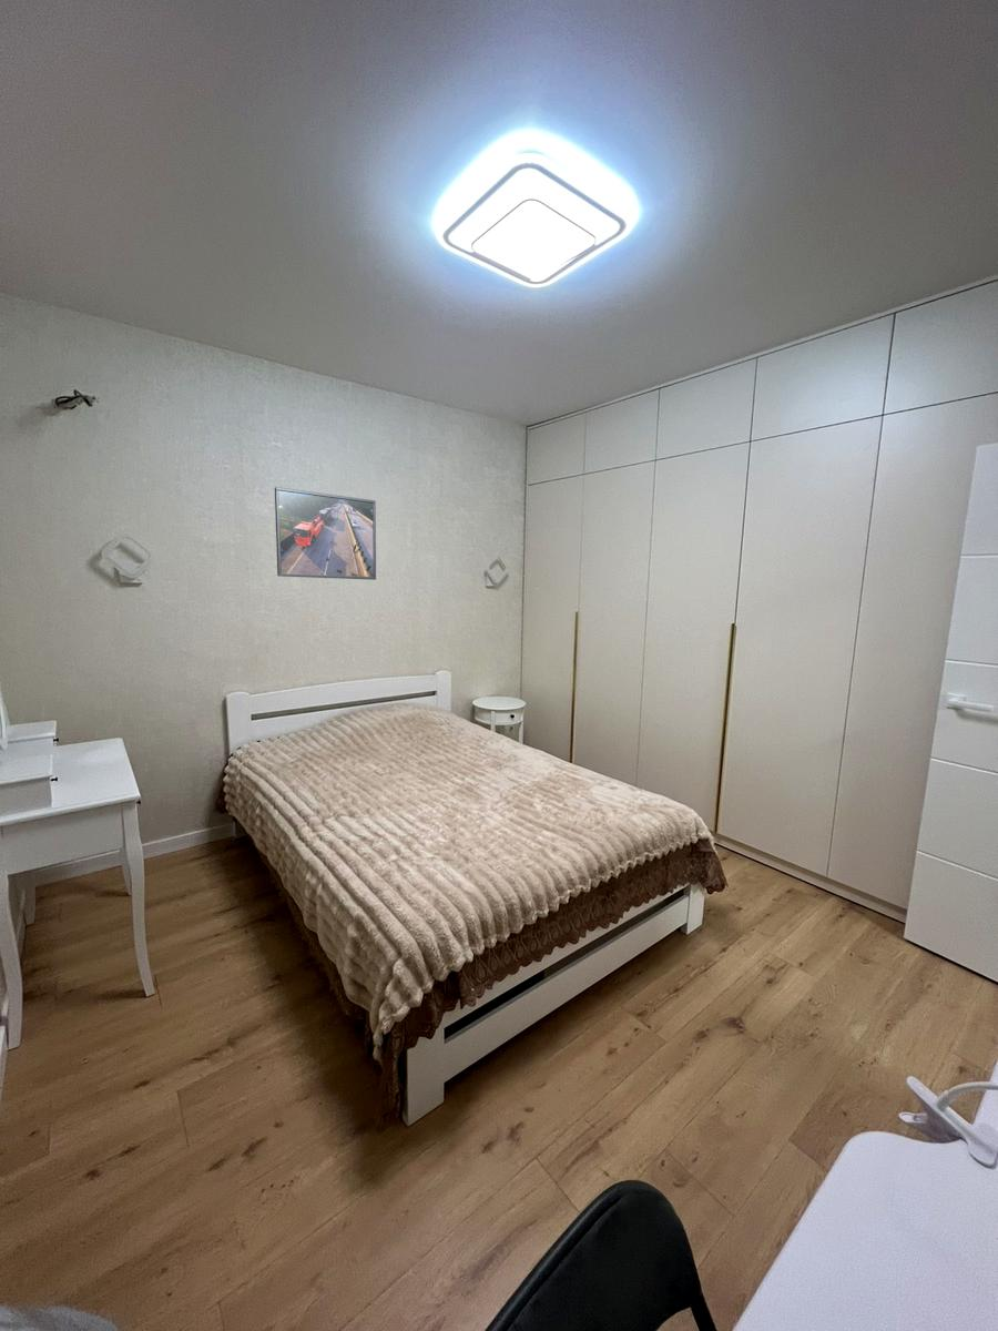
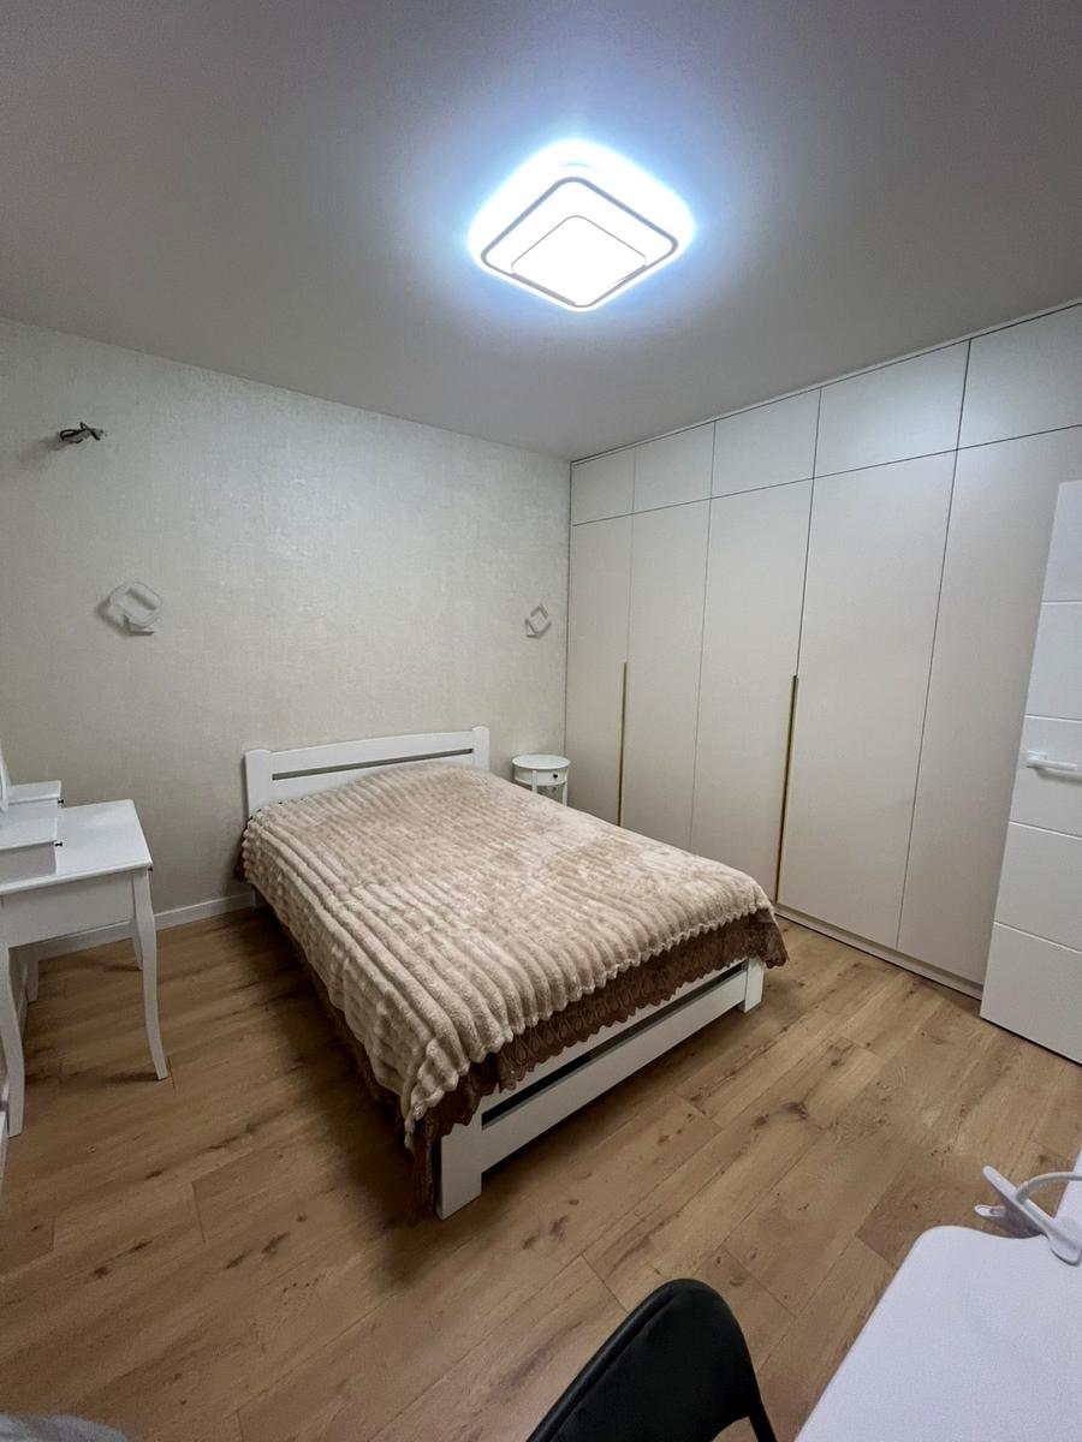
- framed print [274,486,377,581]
